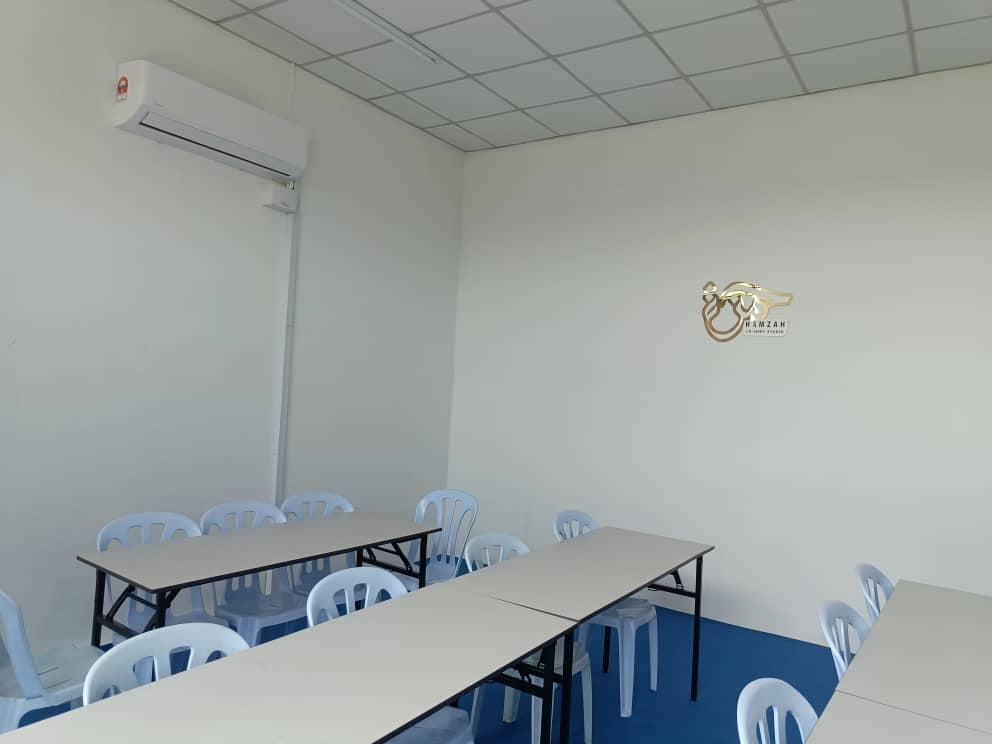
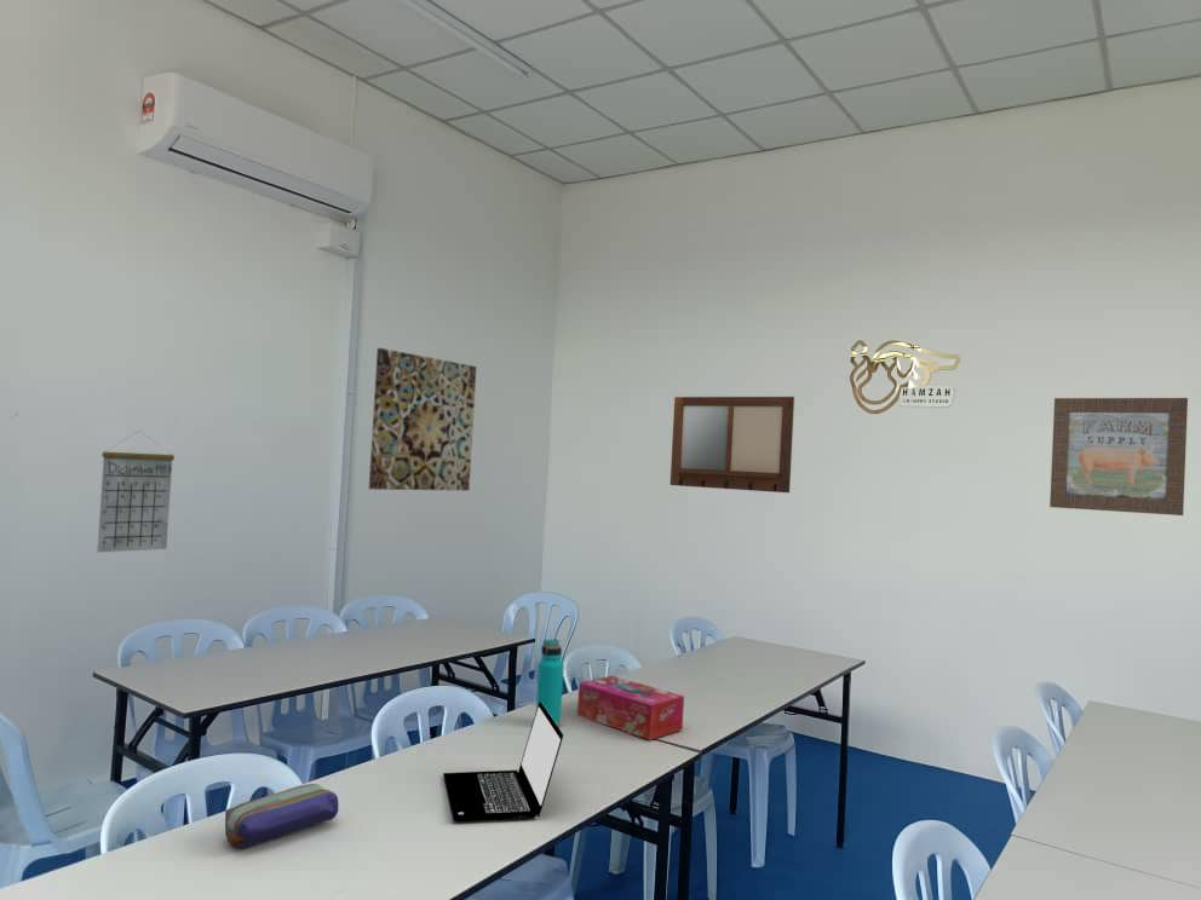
+ pencil case [224,783,339,849]
+ water bottle [535,638,565,727]
+ laptop computer [442,702,564,824]
+ wall art [368,347,478,492]
+ writing board [670,396,795,494]
+ tissue box [576,675,685,742]
+ wall art [1048,397,1189,517]
+ calendar [96,429,176,554]
